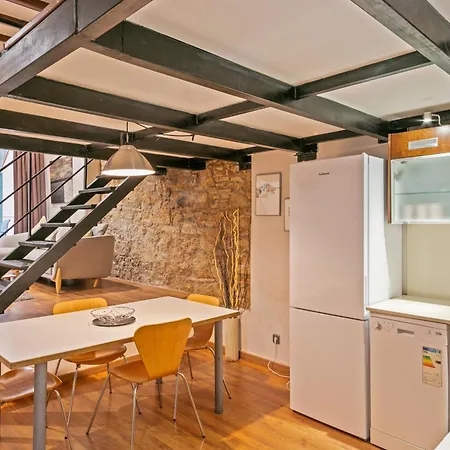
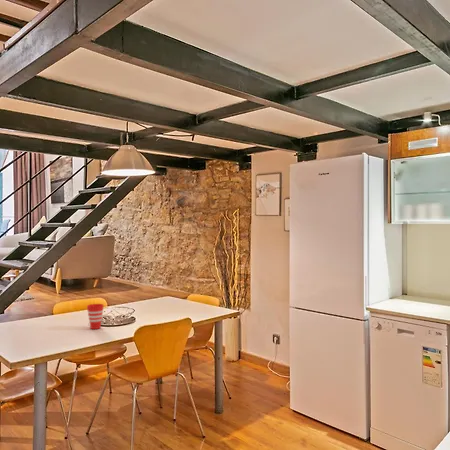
+ cup [86,303,104,330]
